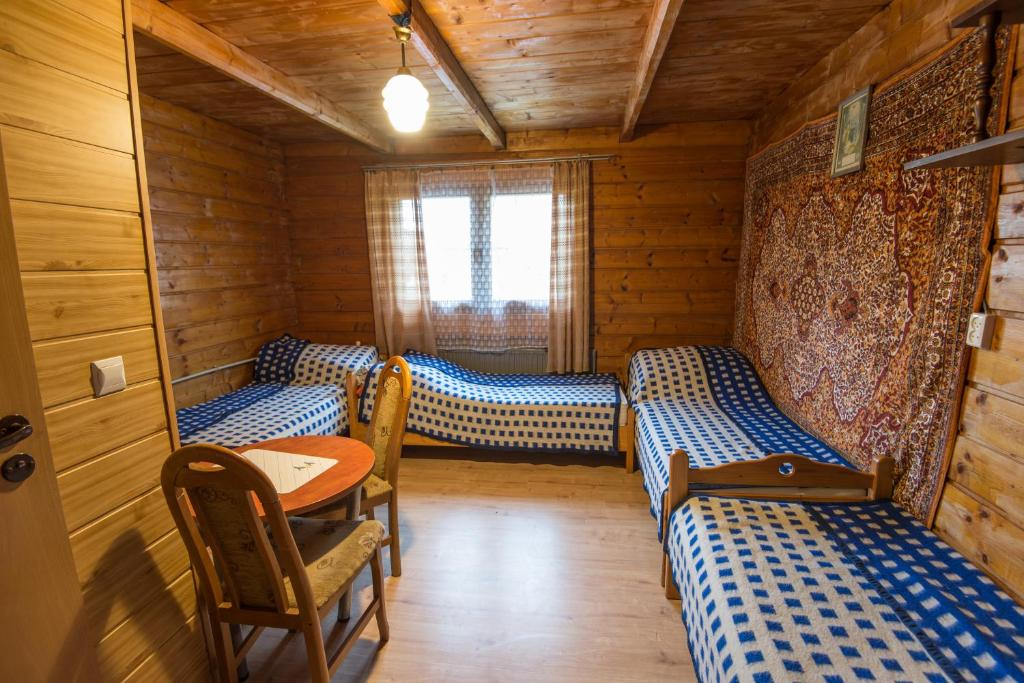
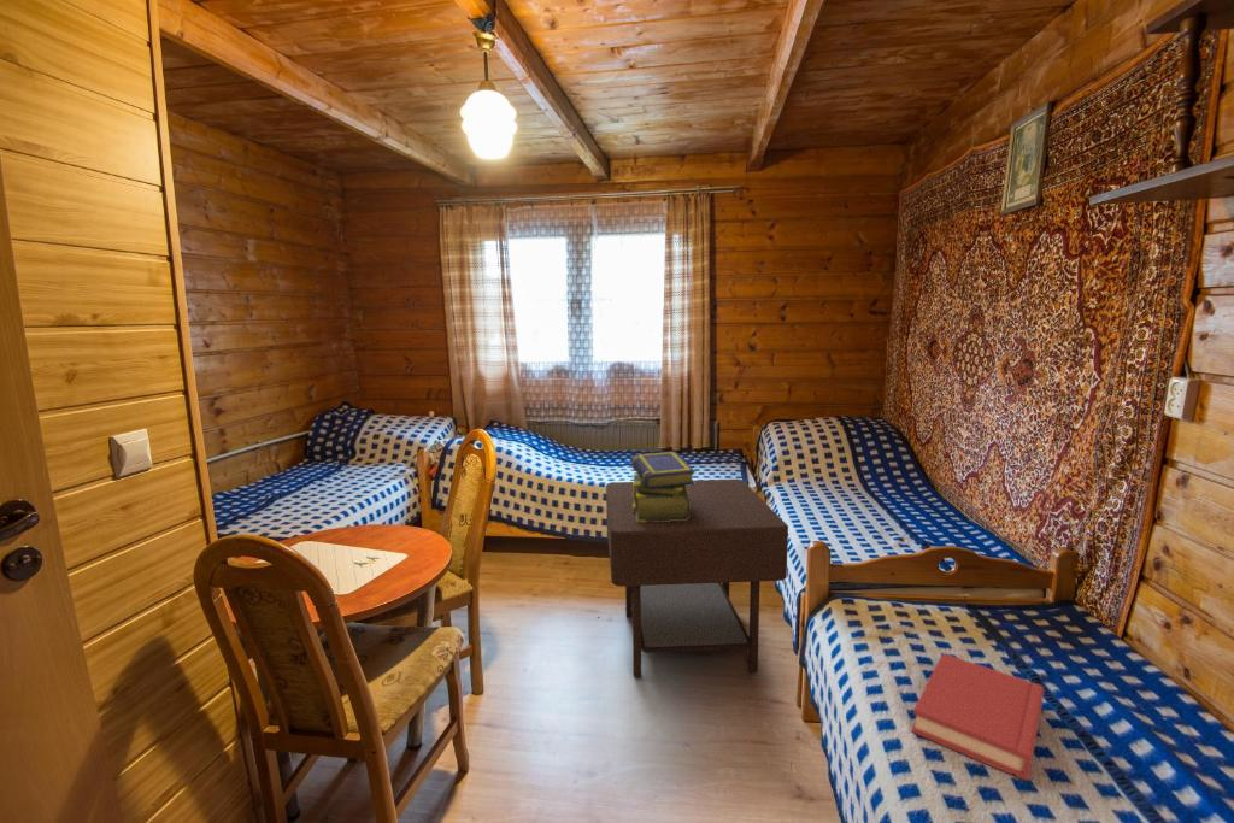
+ hardback book [911,652,1045,781]
+ side table [605,478,789,678]
+ stack of books [630,451,697,522]
